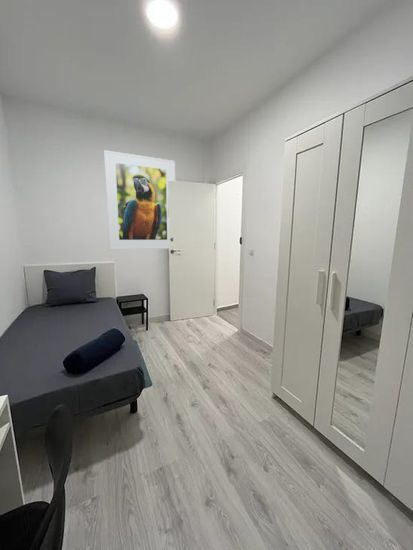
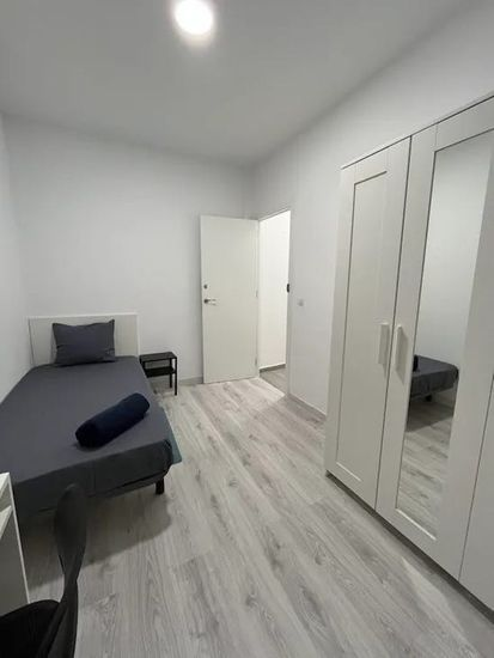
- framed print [103,149,176,251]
